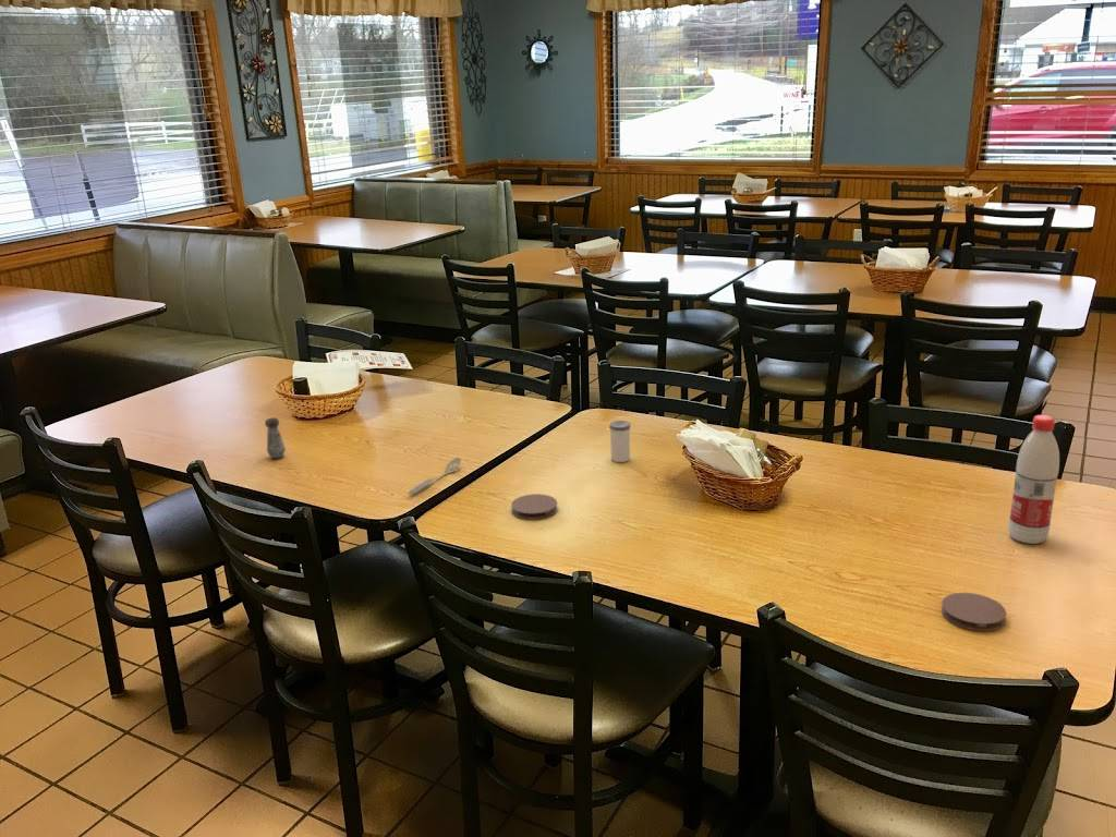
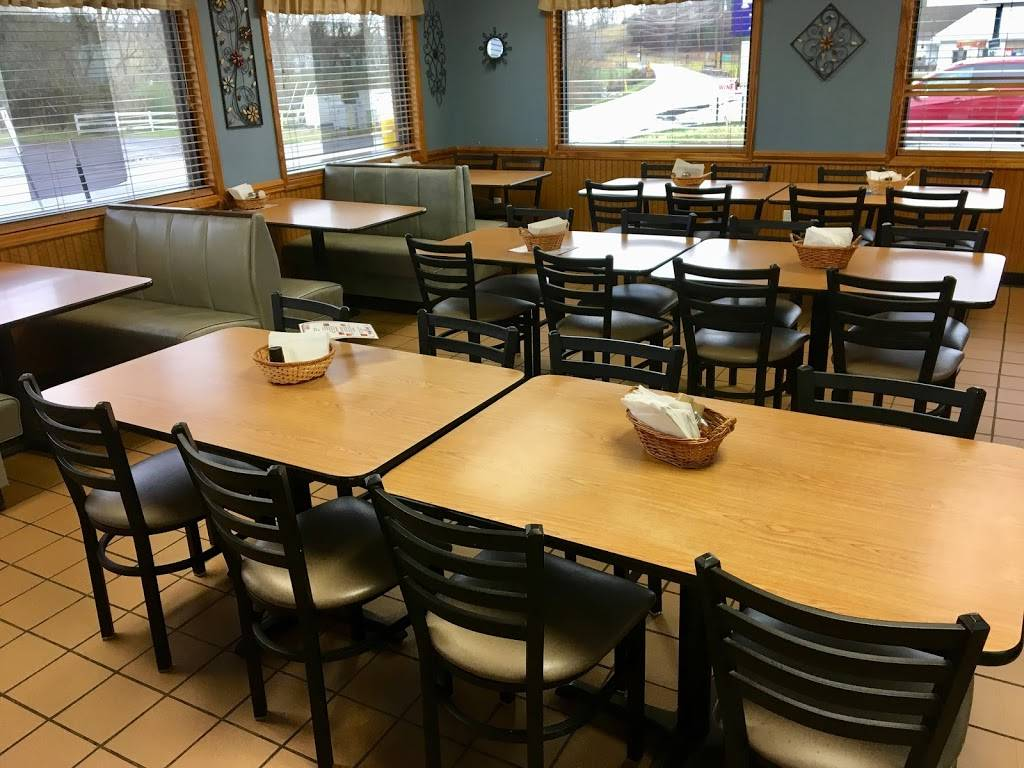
- water bottle [1007,414,1060,545]
- salt shaker [264,416,287,460]
- coaster [510,493,559,520]
- salt shaker [608,420,632,463]
- spoon [408,457,462,496]
- coaster [941,592,1007,632]
